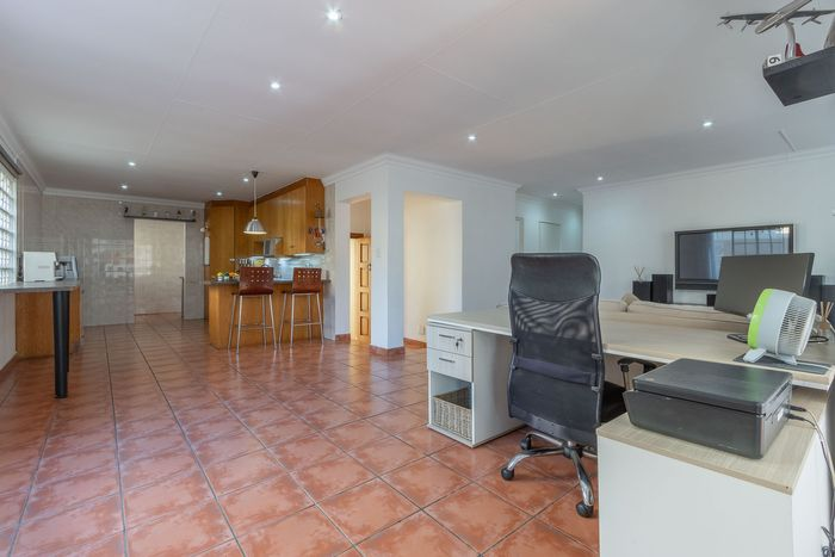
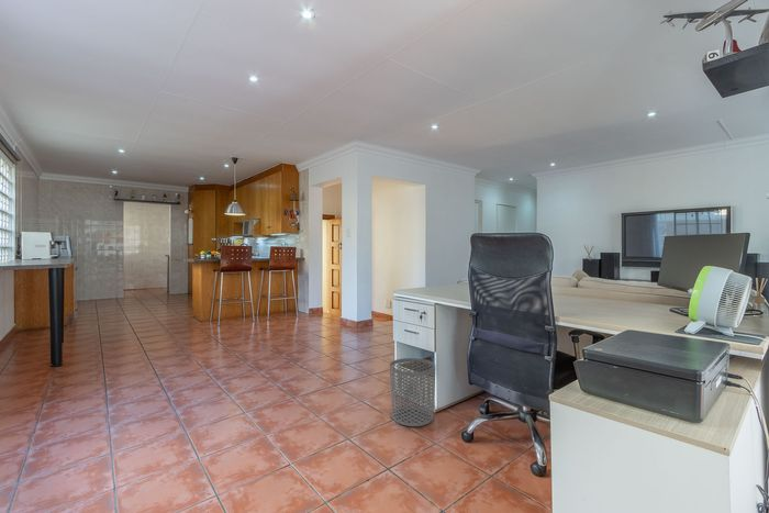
+ waste bin [389,357,436,427]
